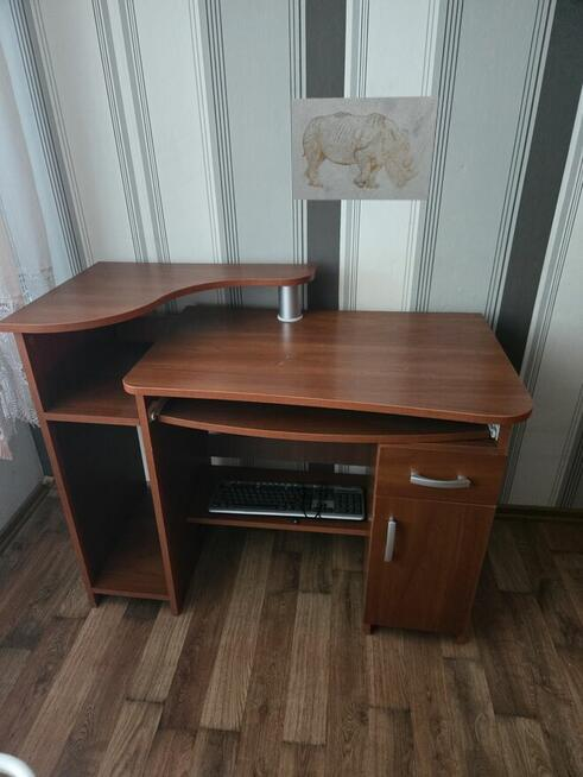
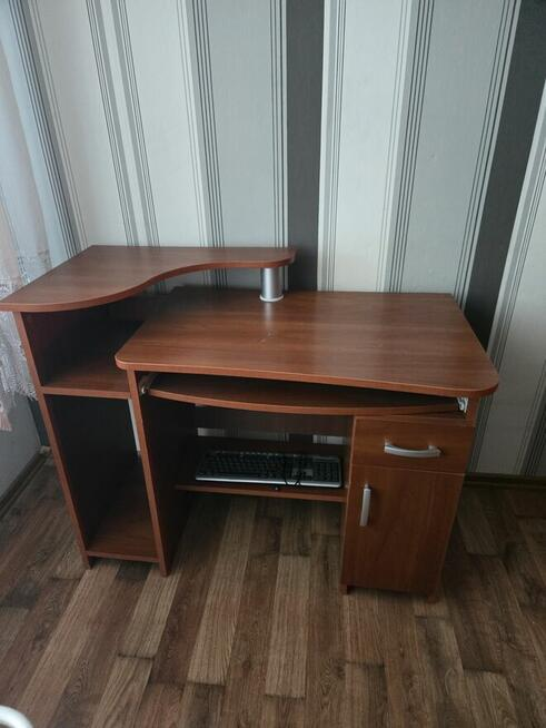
- wall art [290,95,441,202]
